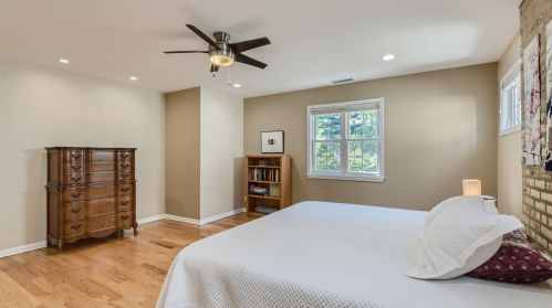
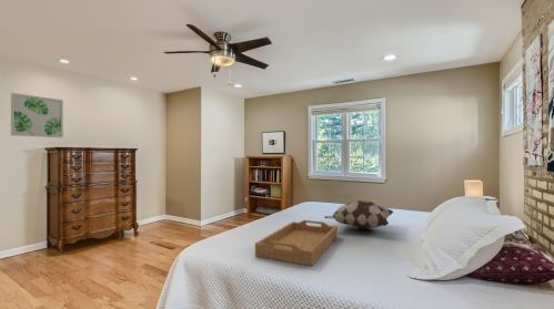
+ serving tray [254,219,339,267]
+ wall art [10,92,64,138]
+ decorative pillow [323,199,394,230]
